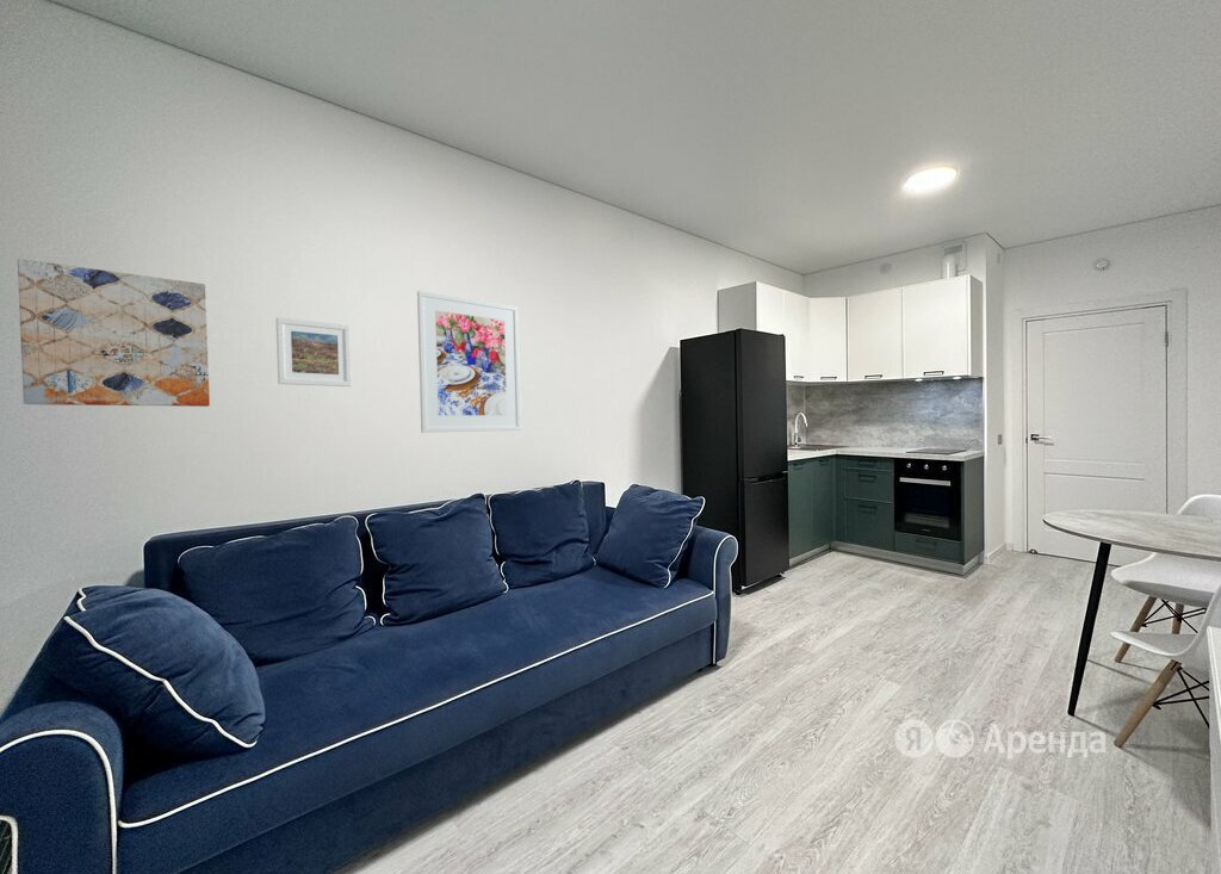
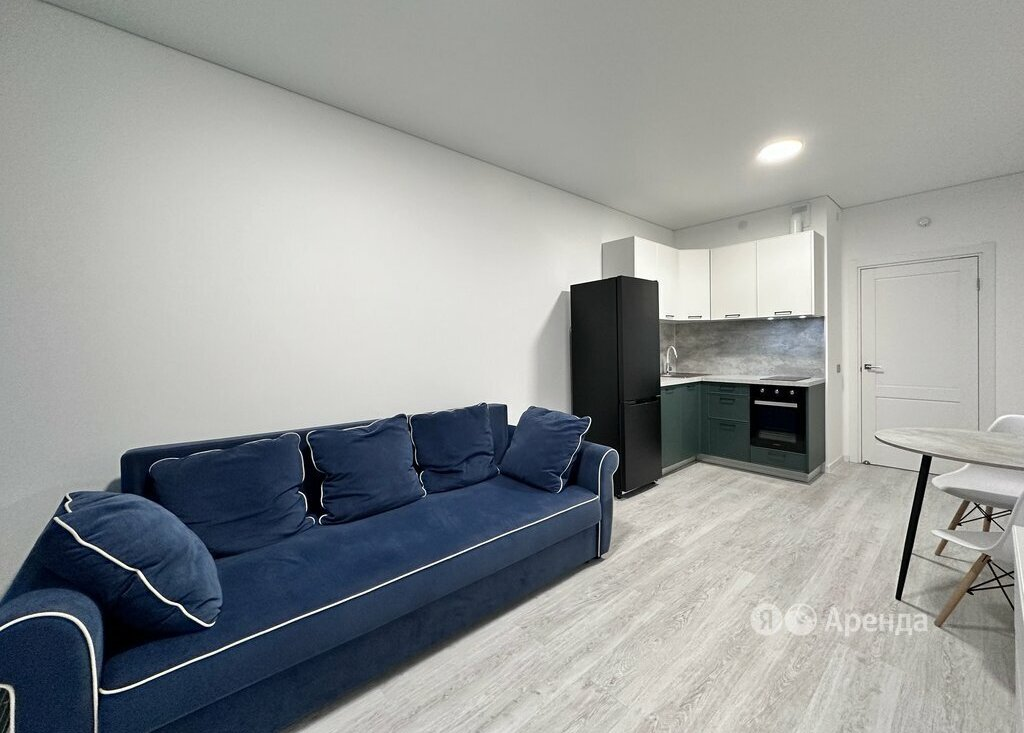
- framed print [274,316,353,388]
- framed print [416,290,522,434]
- wall art [17,258,211,408]
